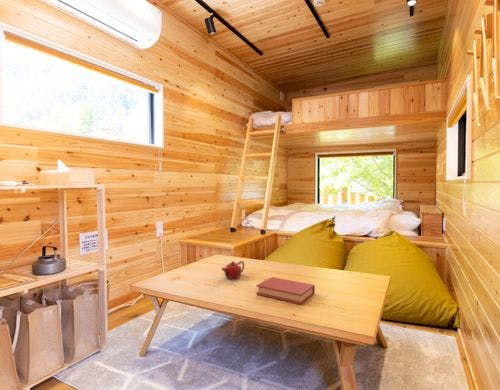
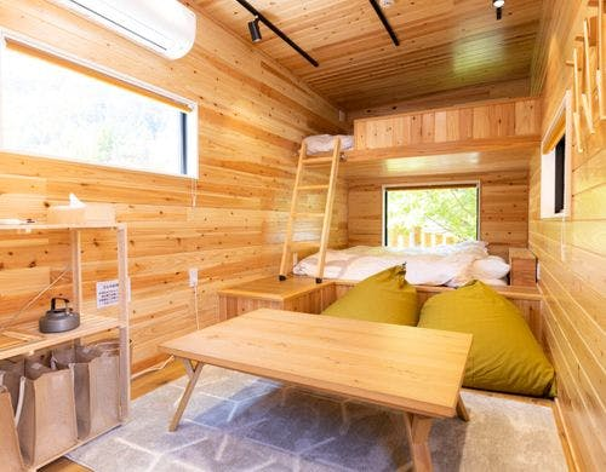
- teapot [220,260,245,280]
- book [255,276,316,305]
